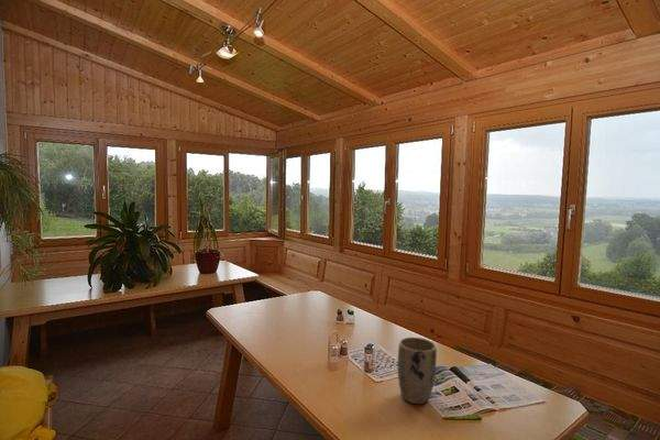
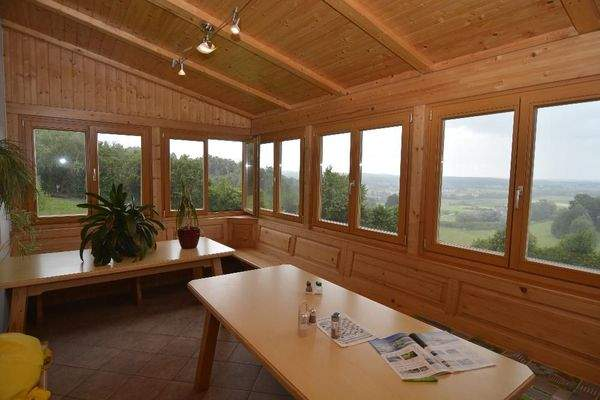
- plant pot [397,337,438,405]
